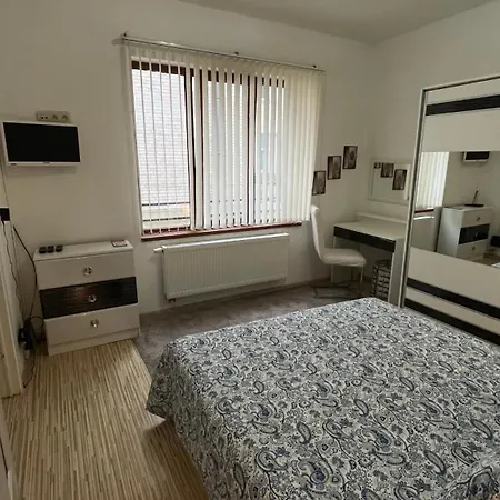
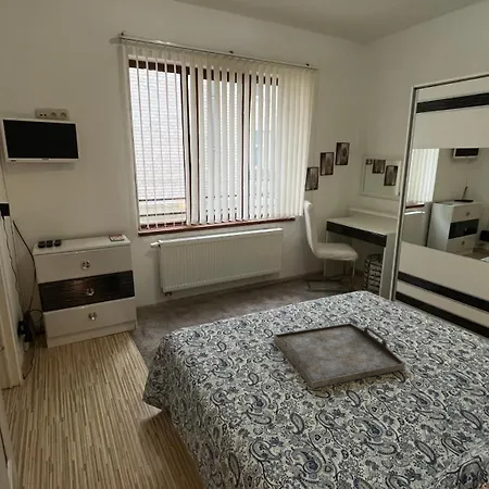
+ serving tray [273,322,406,389]
